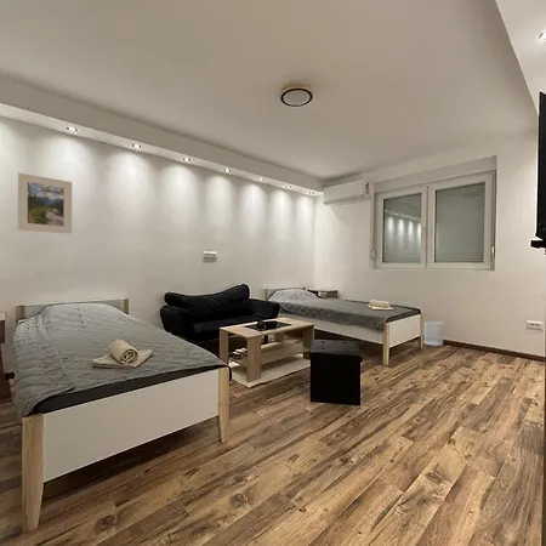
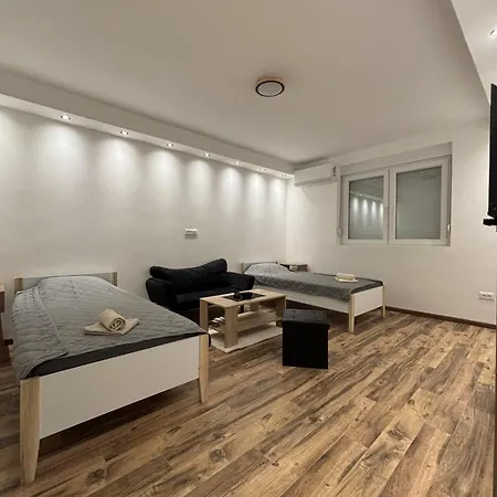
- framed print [17,172,73,235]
- wastebasket [423,320,445,347]
